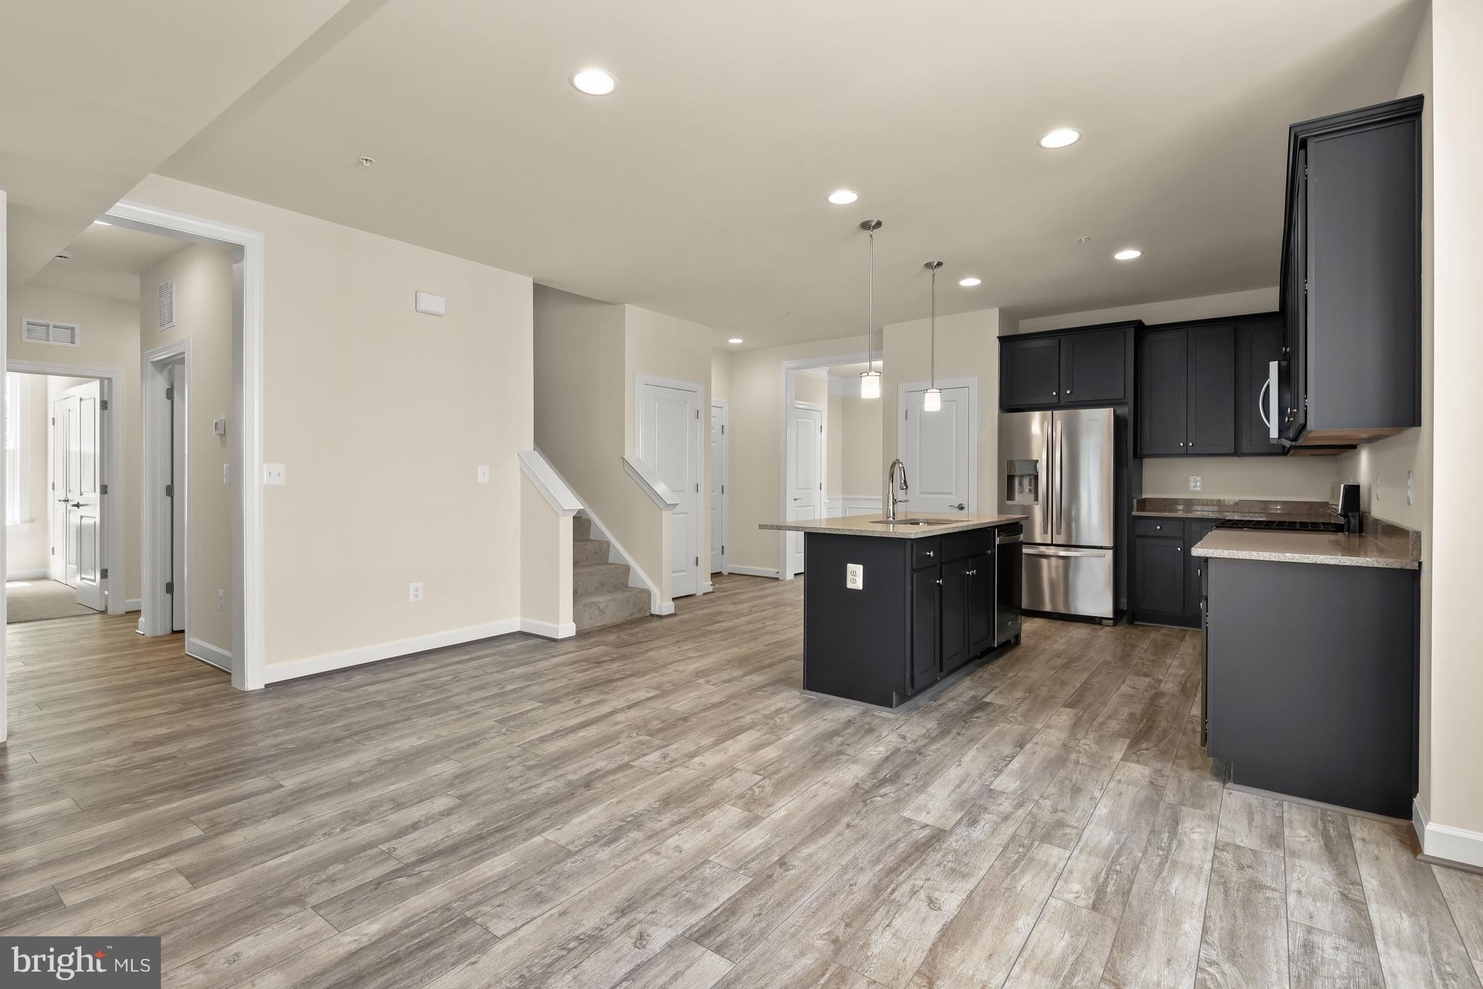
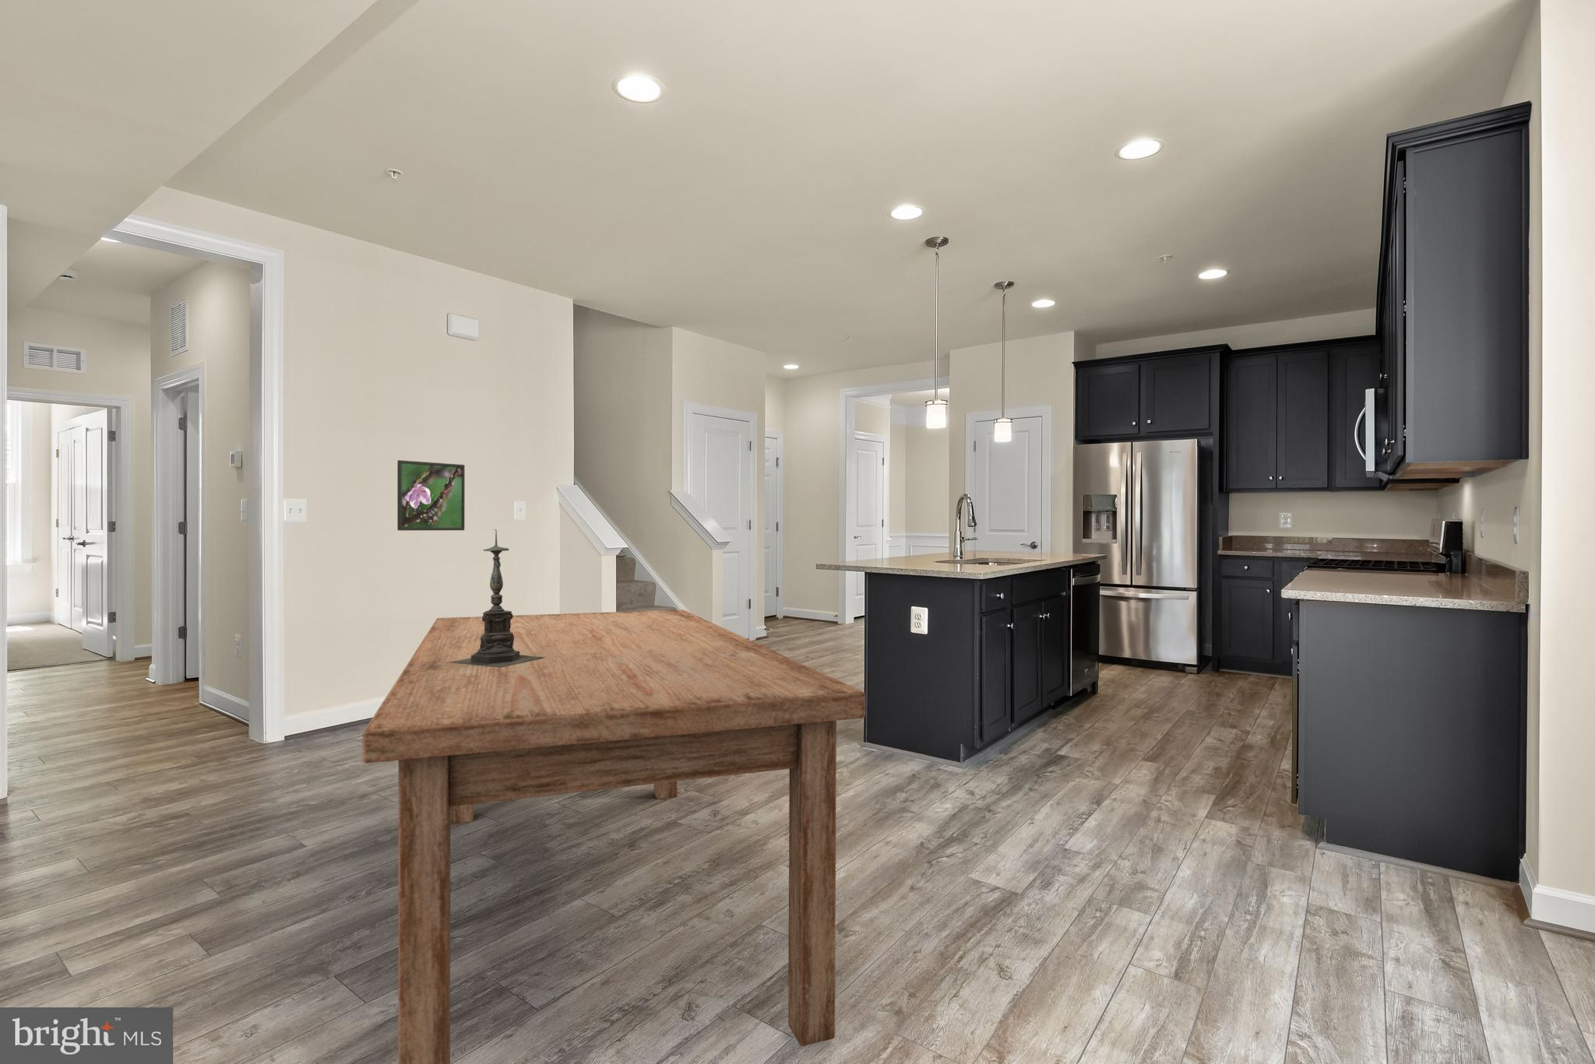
+ candle holder [450,528,545,667]
+ dining table [361,609,866,1064]
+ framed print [397,460,466,532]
